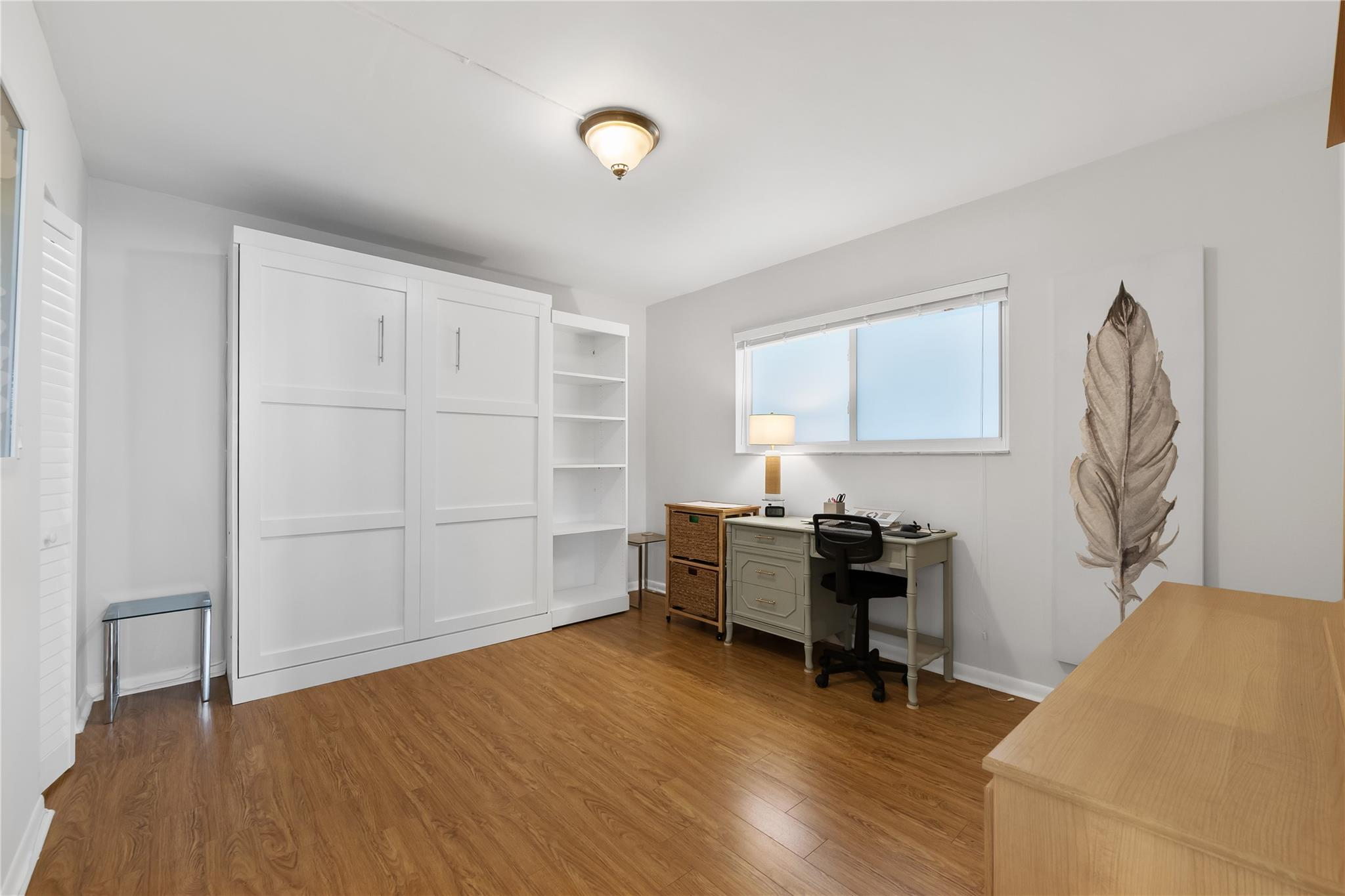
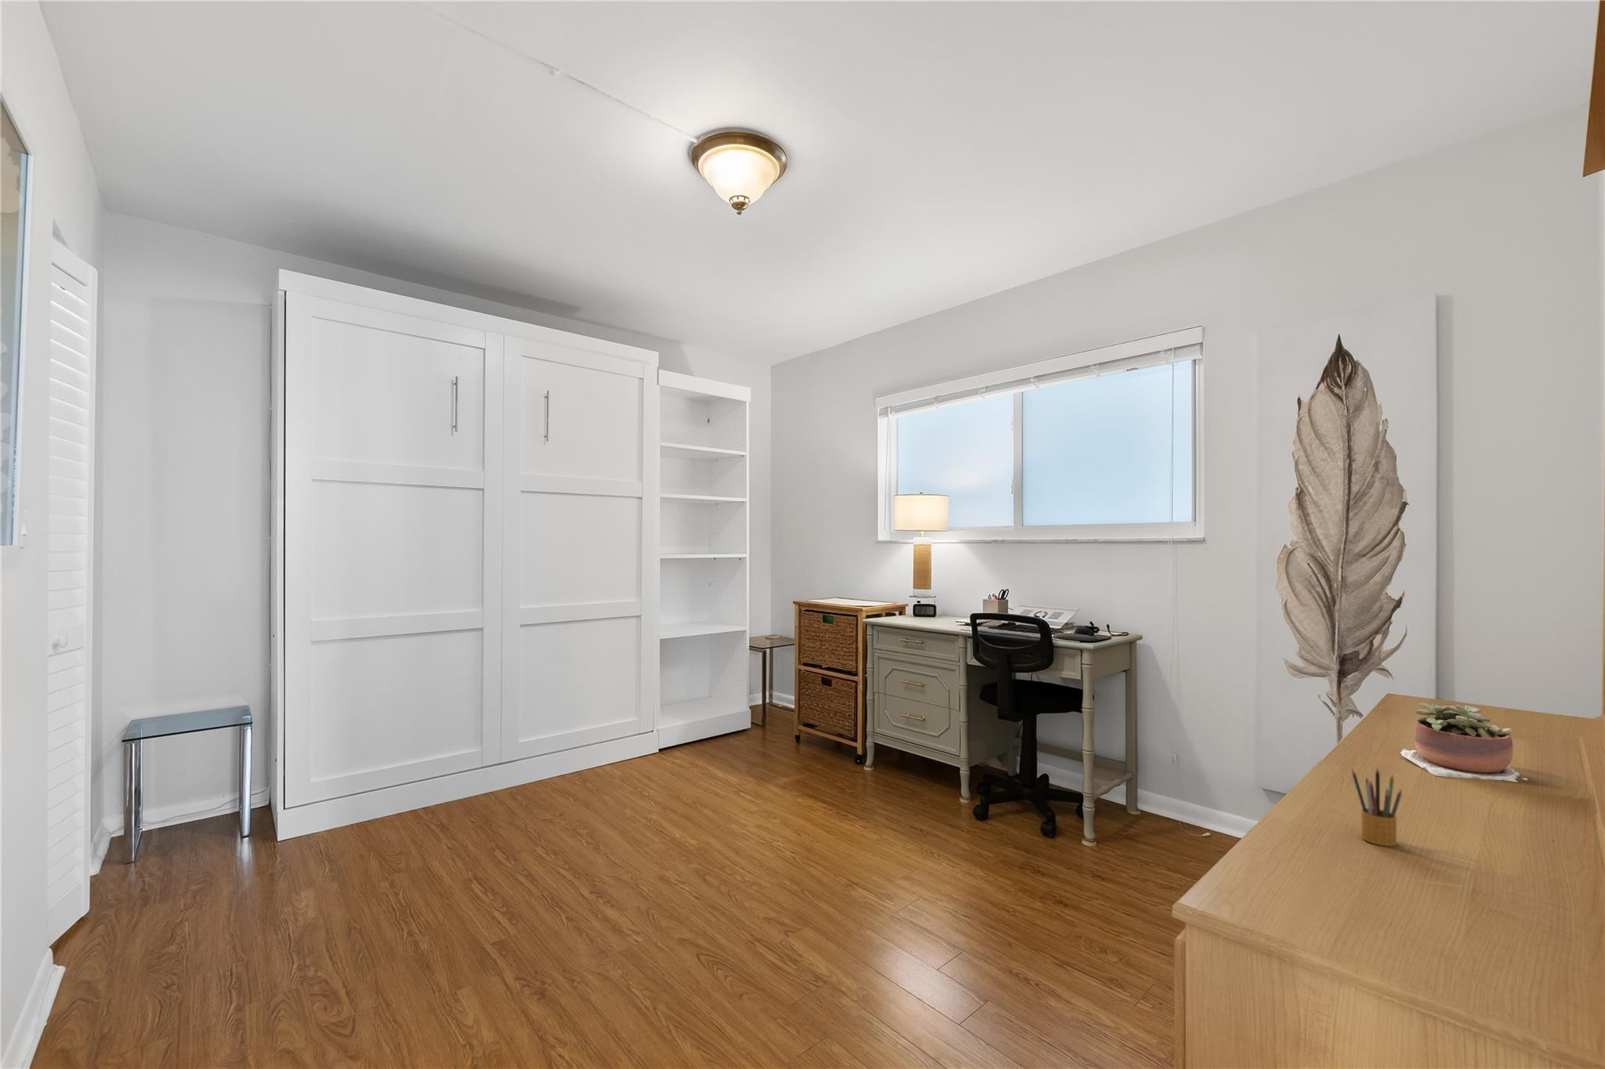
+ succulent plant [1400,703,1529,783]
+ pencil box [1351,767,1403,847]
